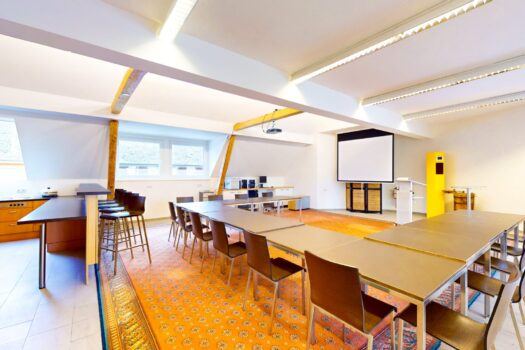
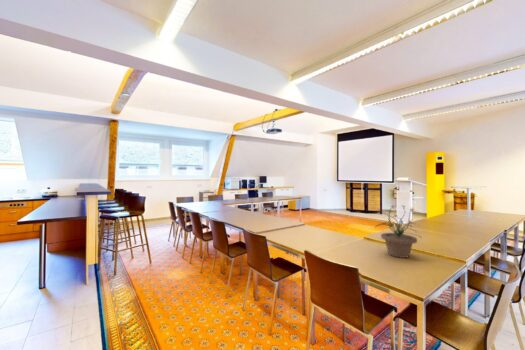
+ potted plant [374,204,423,259]
